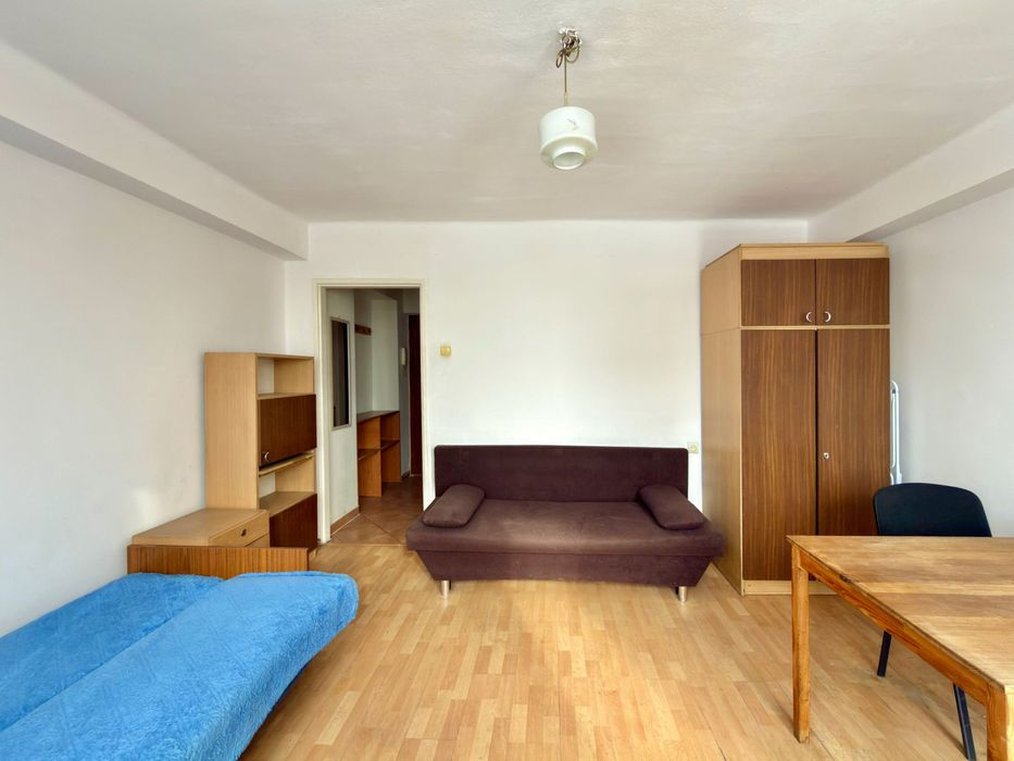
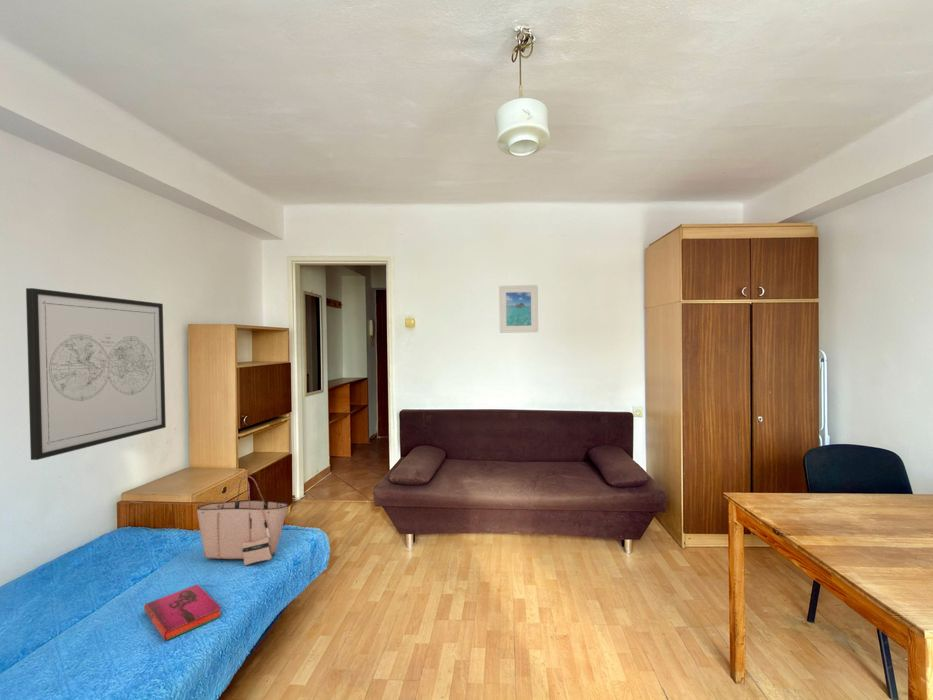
+ hardback book [143,584,222,642]
+ wall art [25,287,167,461]
+ tote bag [196,475,289,566]
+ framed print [498,284,539,334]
